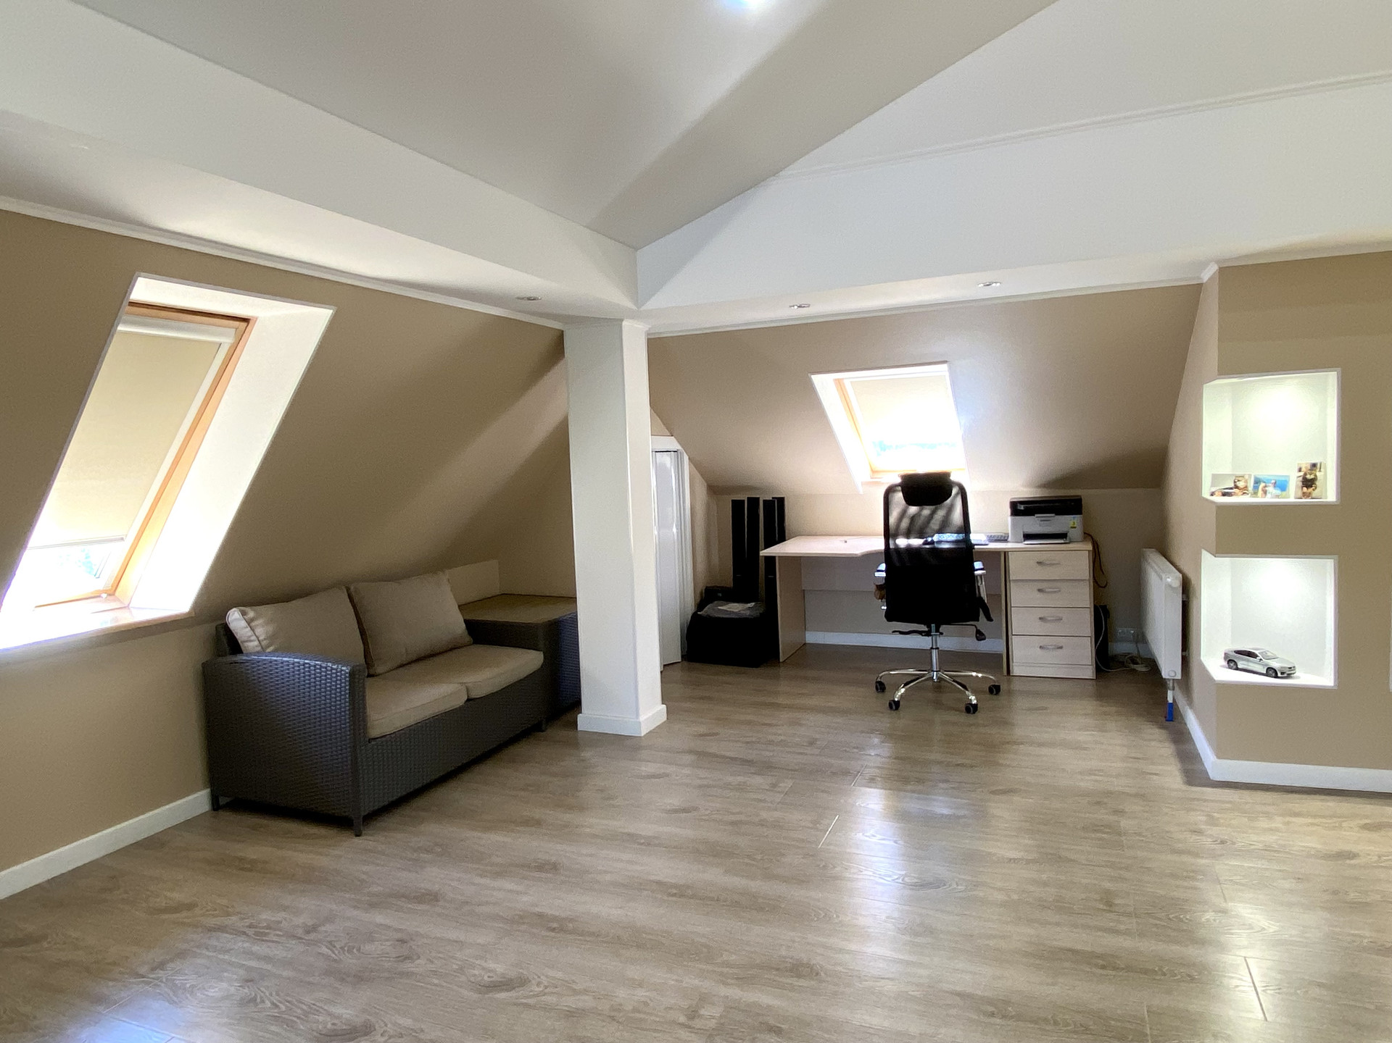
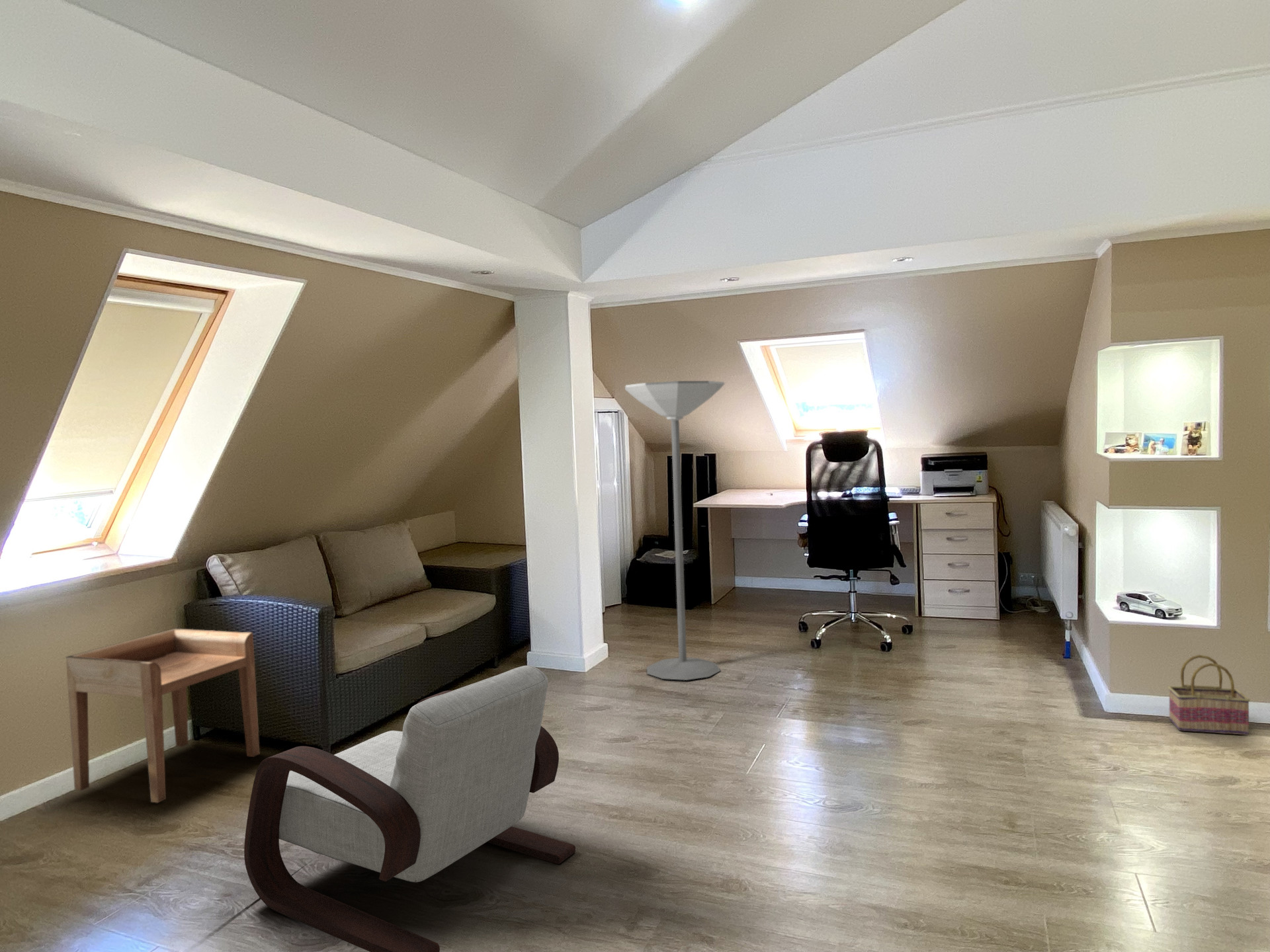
+ floor lamp [624,380,726,681]
+ armchair [243,665,576,952]
+ side table [65,627,260,804]
+ basket [1167,654,1251,736]
